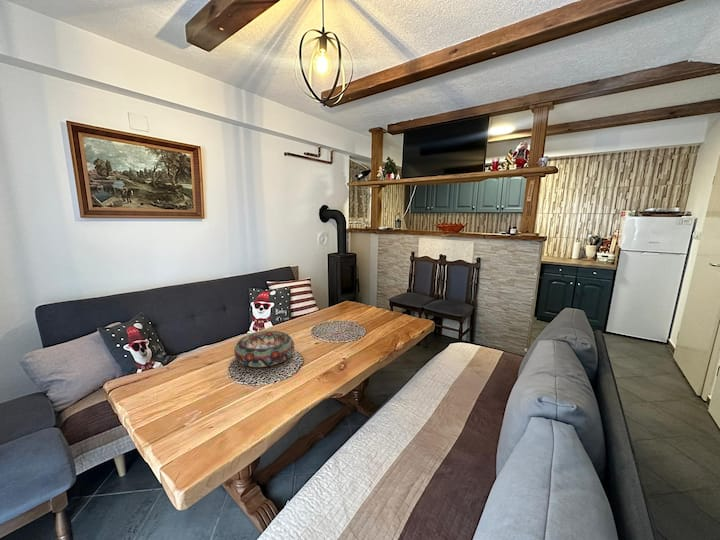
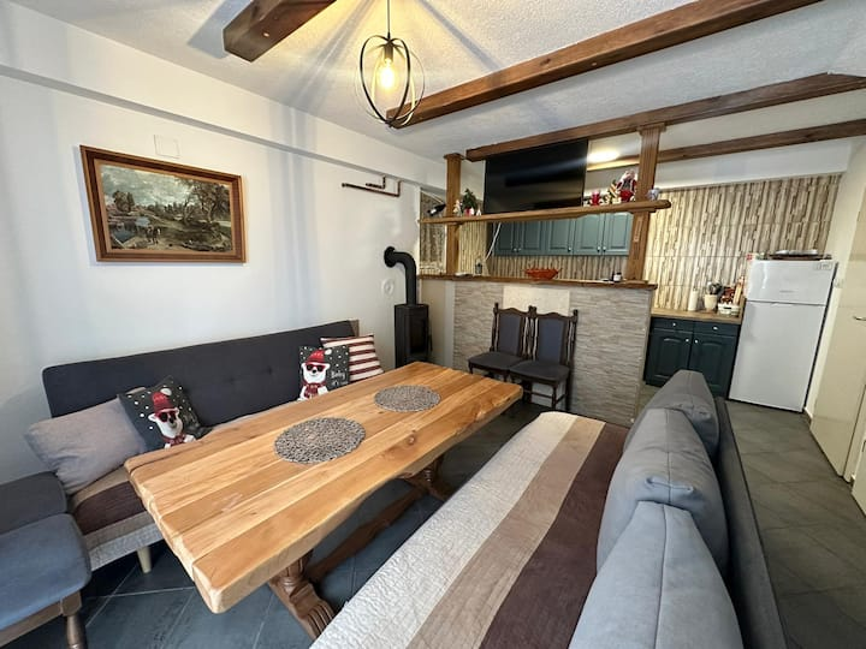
- decorative bowl [233,330,295,368]
